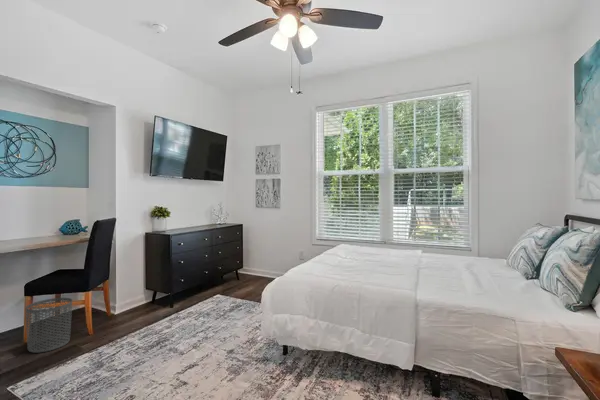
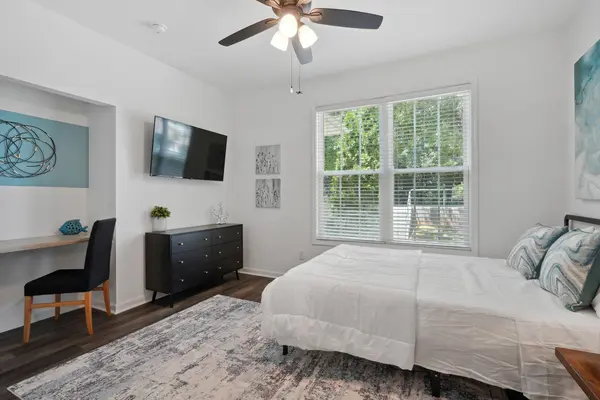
- waste bin [25,297,73,354]
